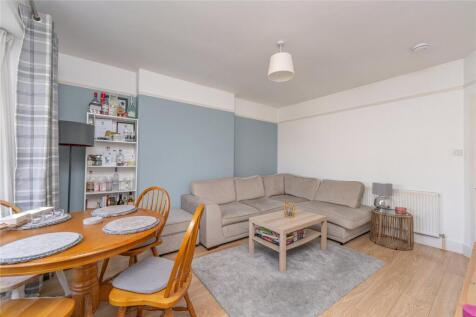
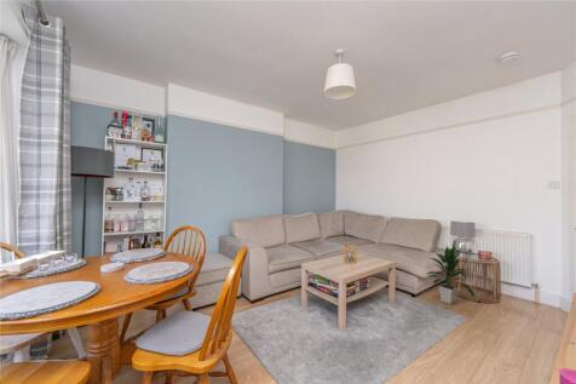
+ indoor plant [426,245,477,305]
